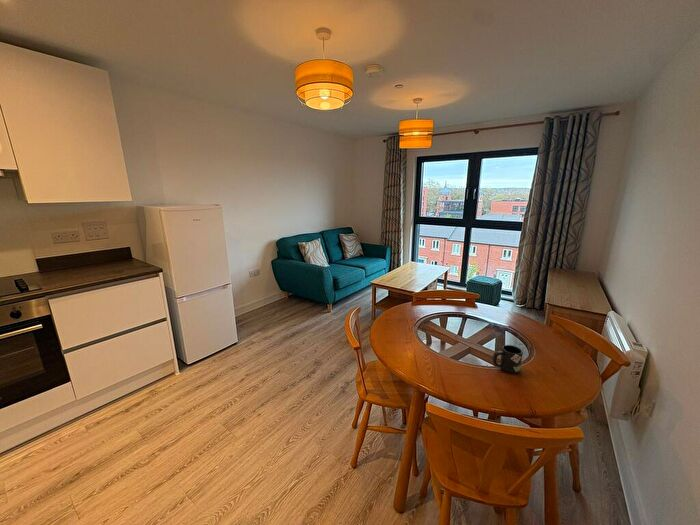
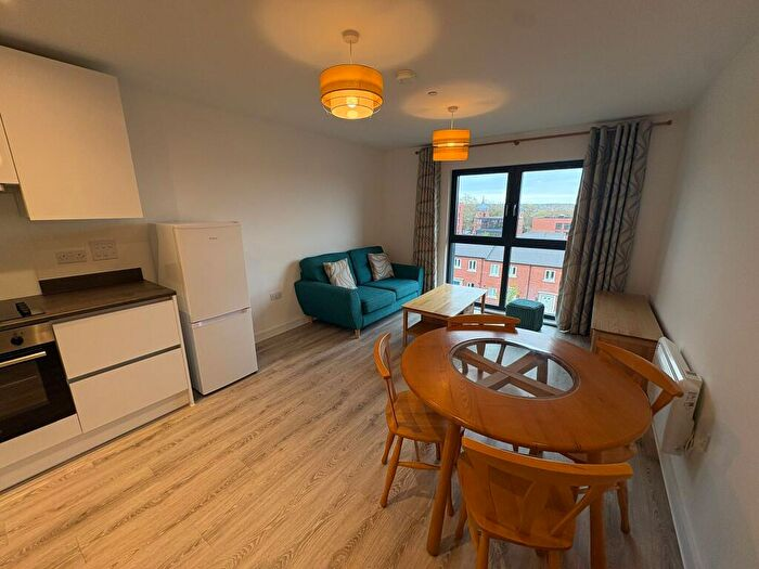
- mug [492,344,524,375]
